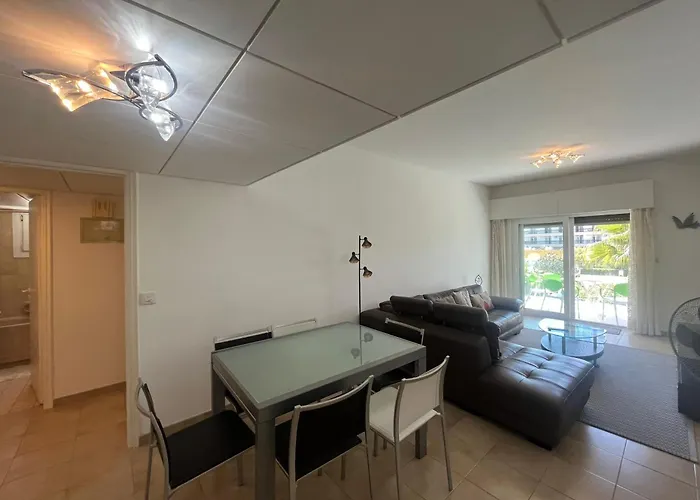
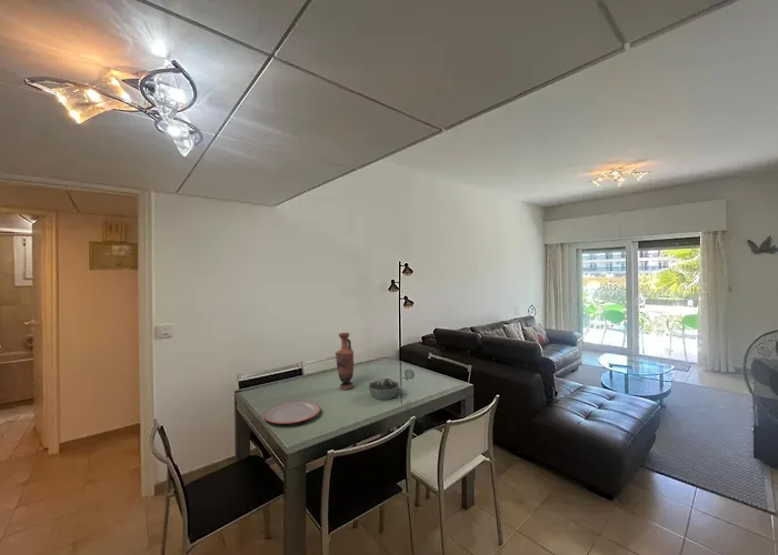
+ bowl [367,377,400,401]
+ plate [262,400,321,425]
+ vase [335,332,355,391]
